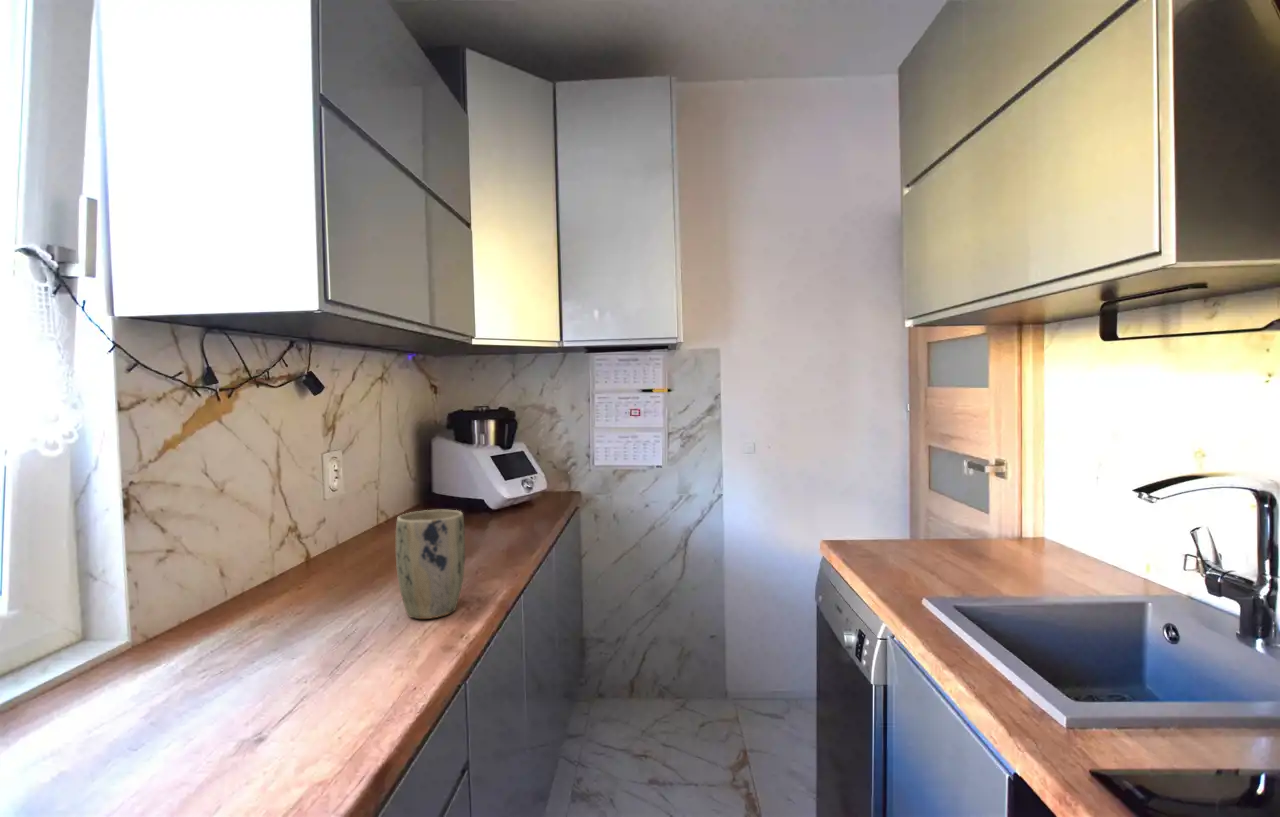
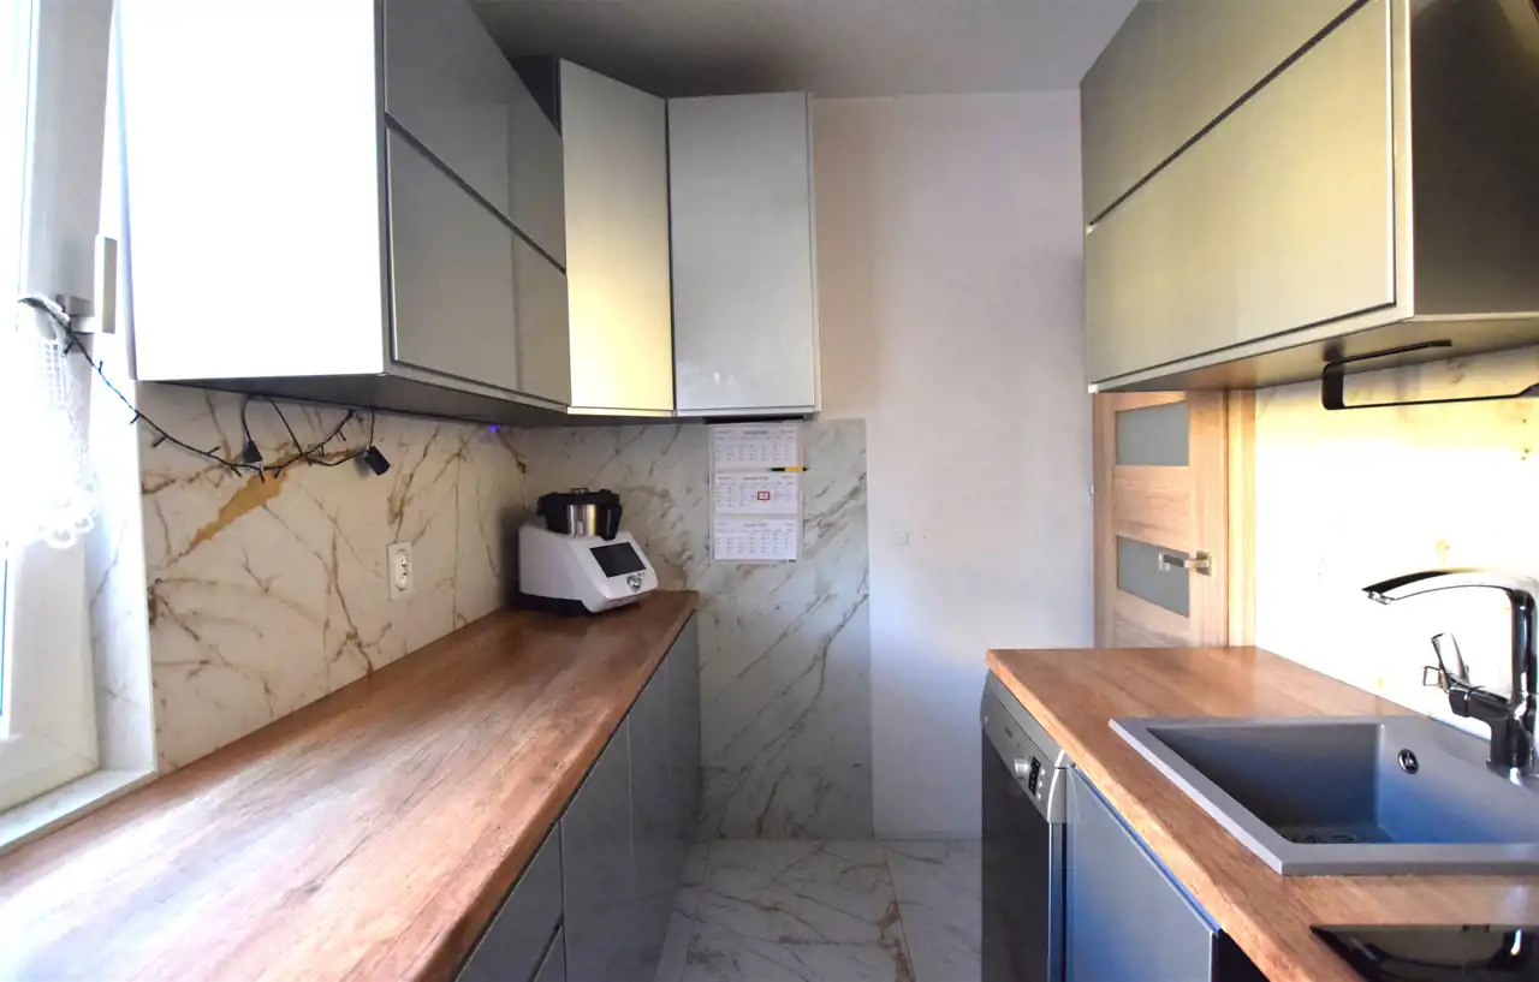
- plant pot [395,509,466,620]
